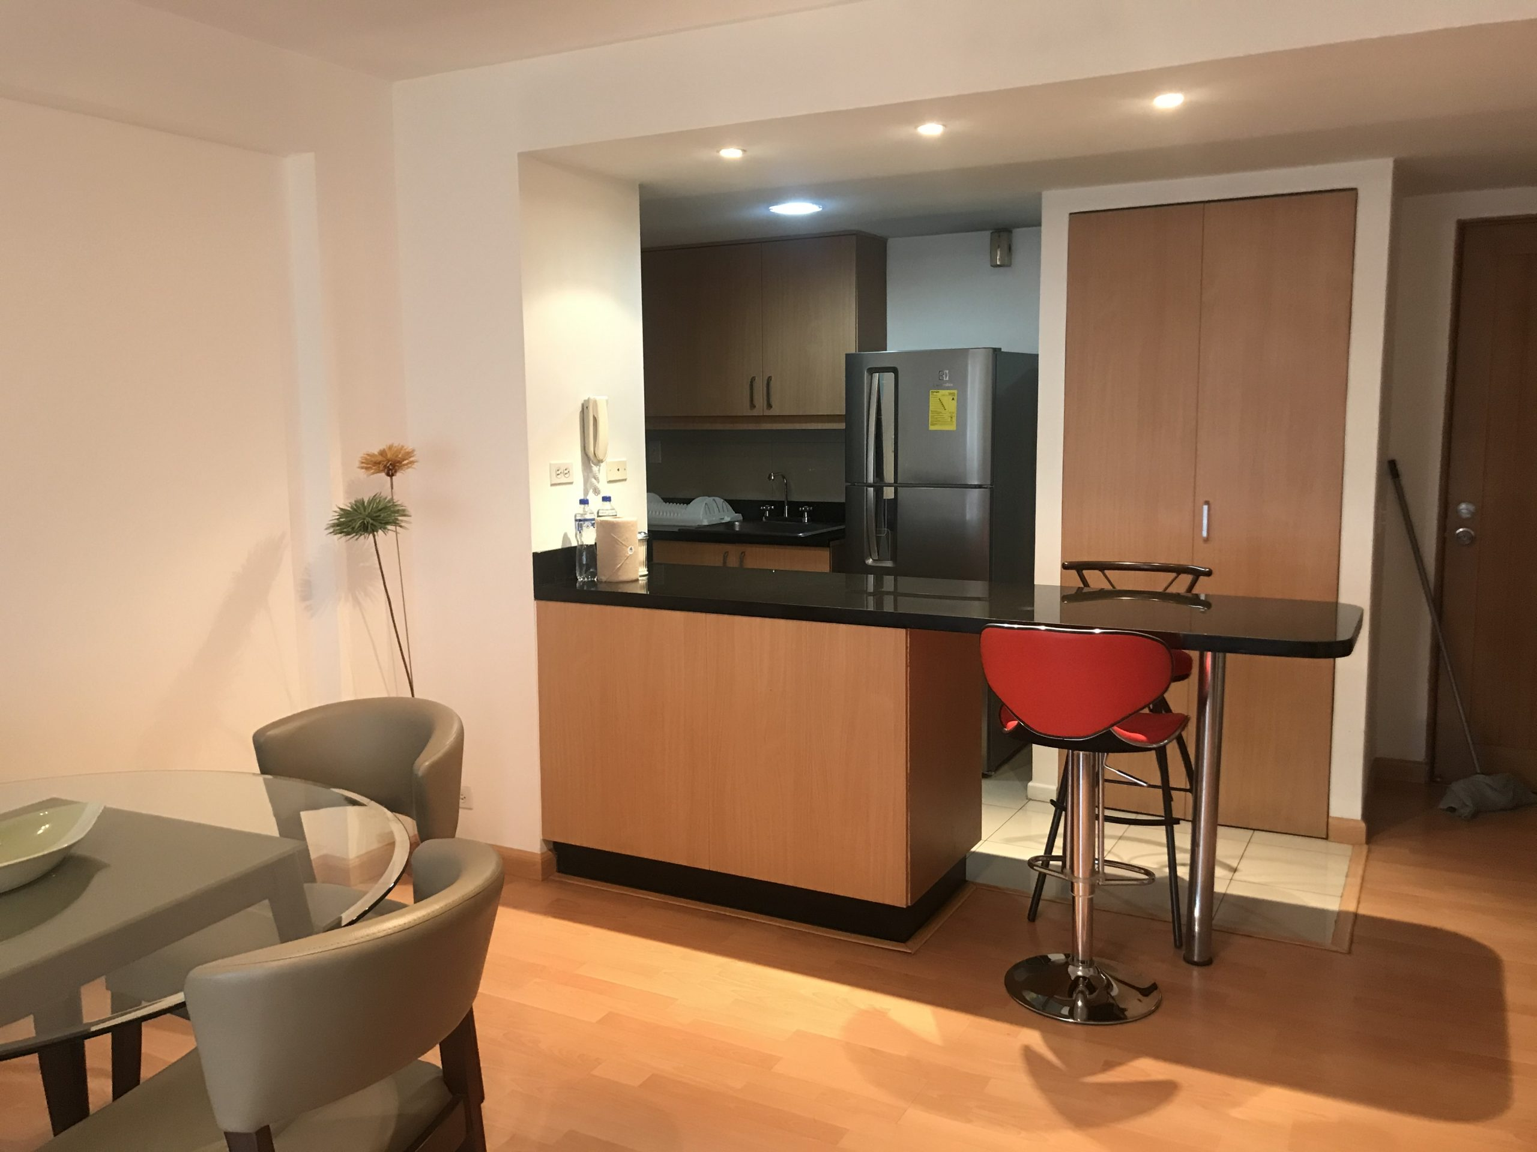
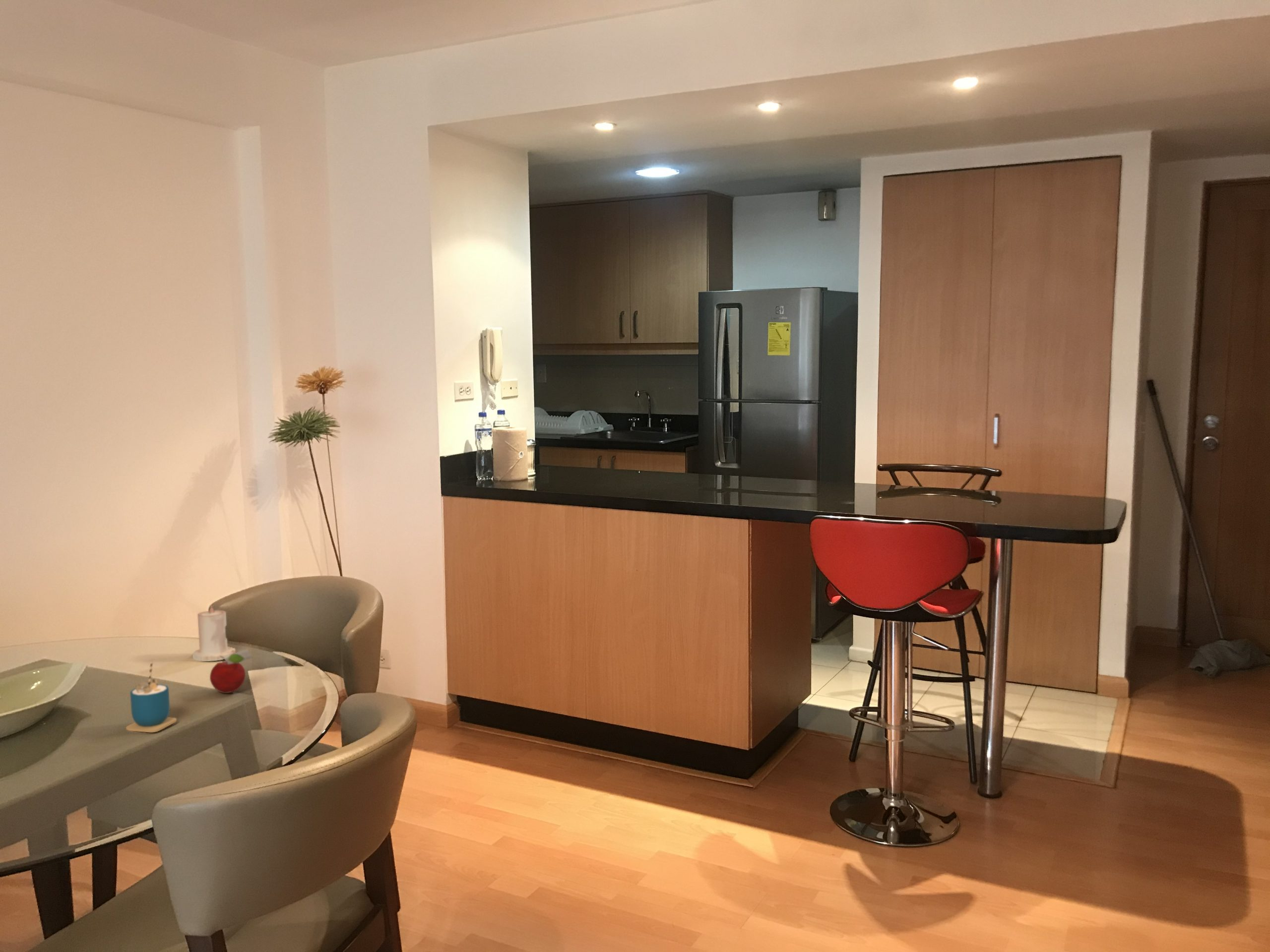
+ fruit [209,648,253,694]
+ cup [126,661,177,733]
+ candle [192,605,236,662]
